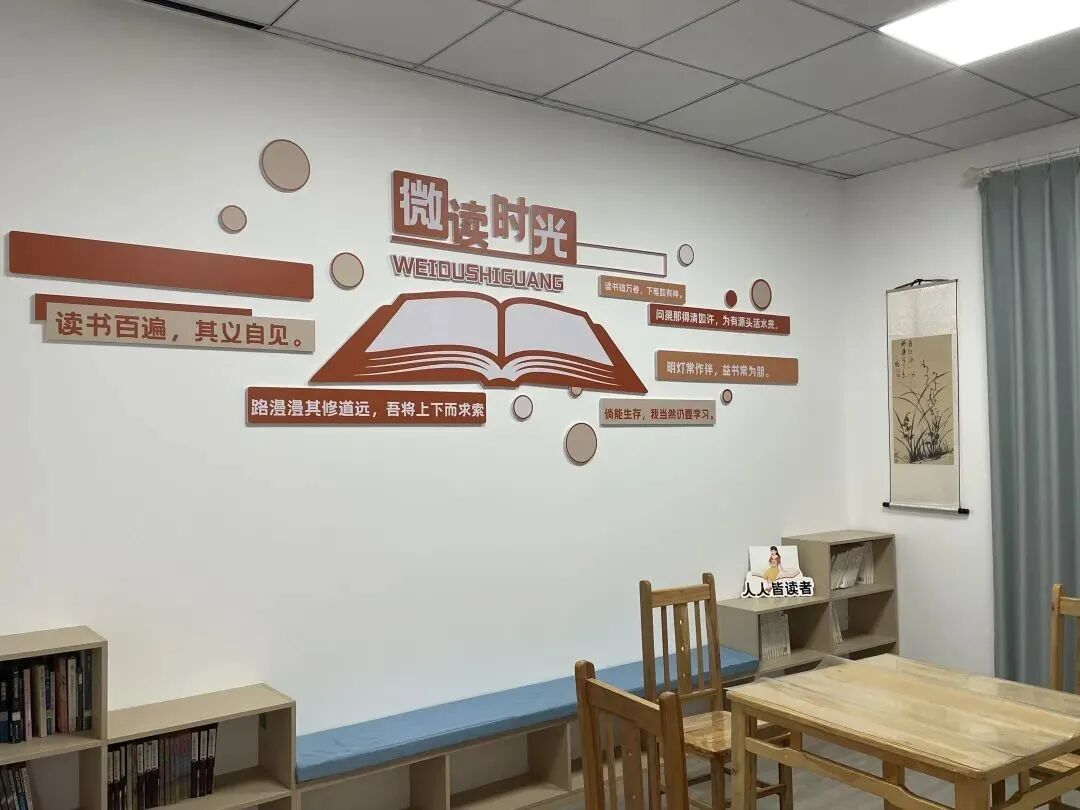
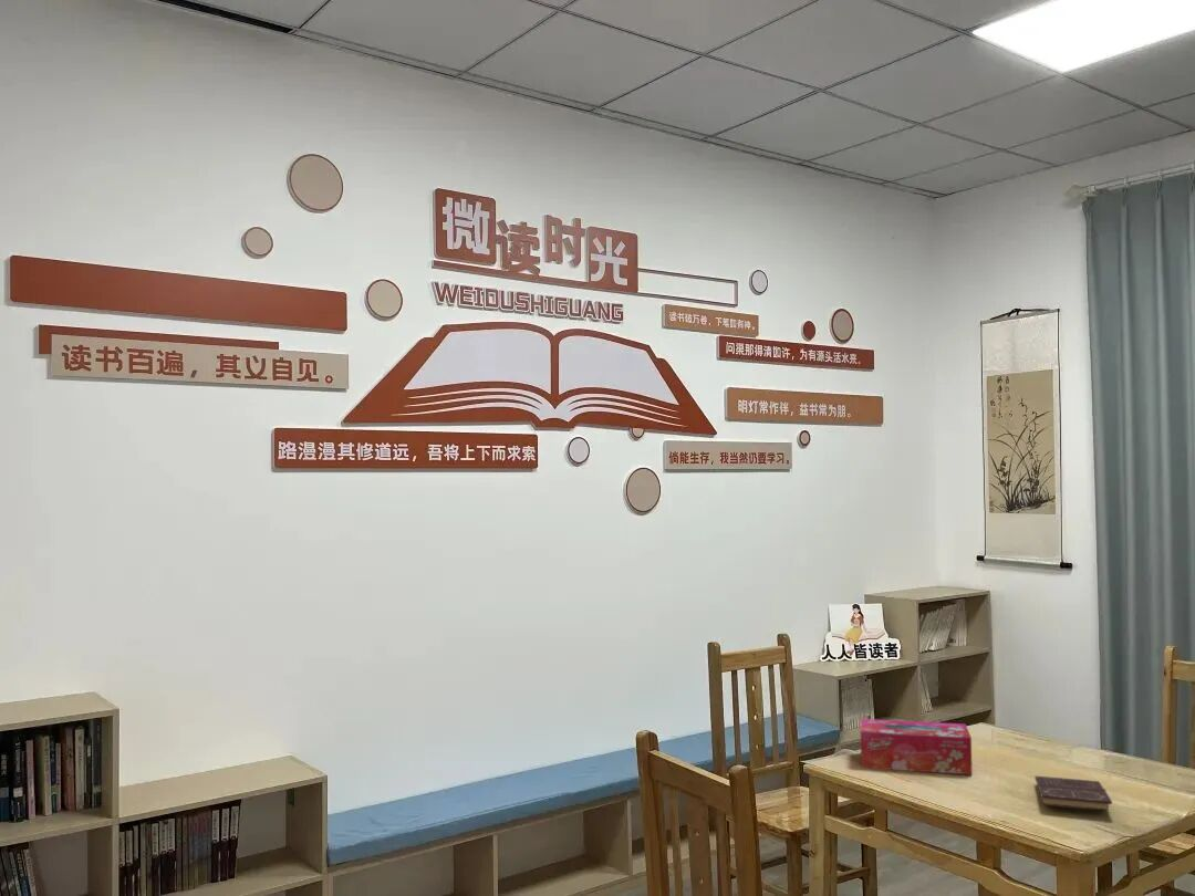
+ tissue box [860,718,974,775]
+ book [1033,775,1113,812]
